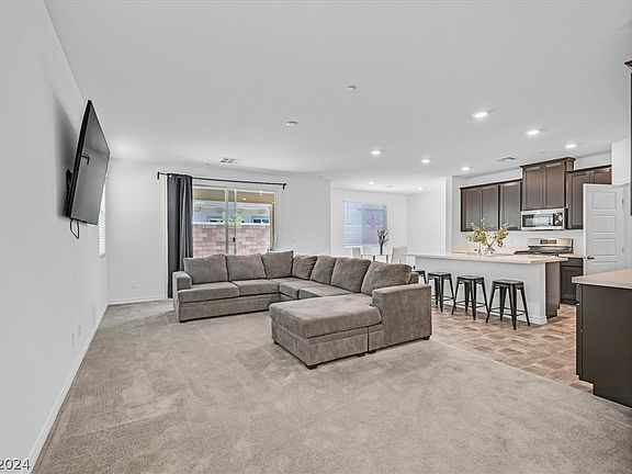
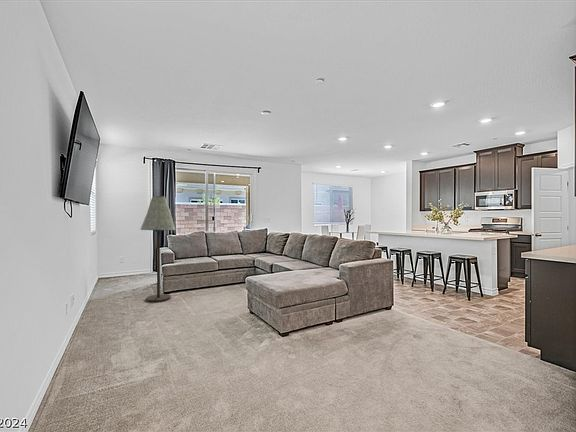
+ floor lamp [139,195,176,303]
